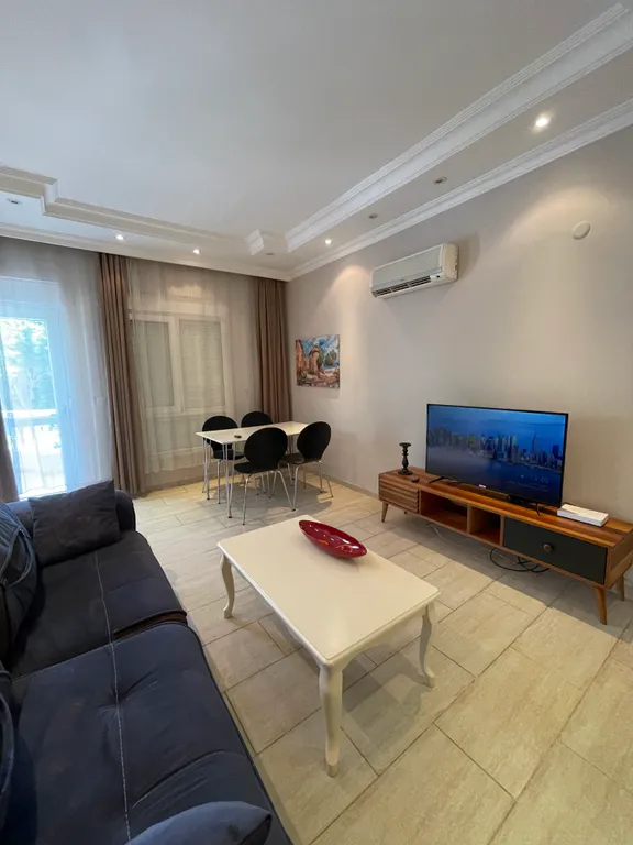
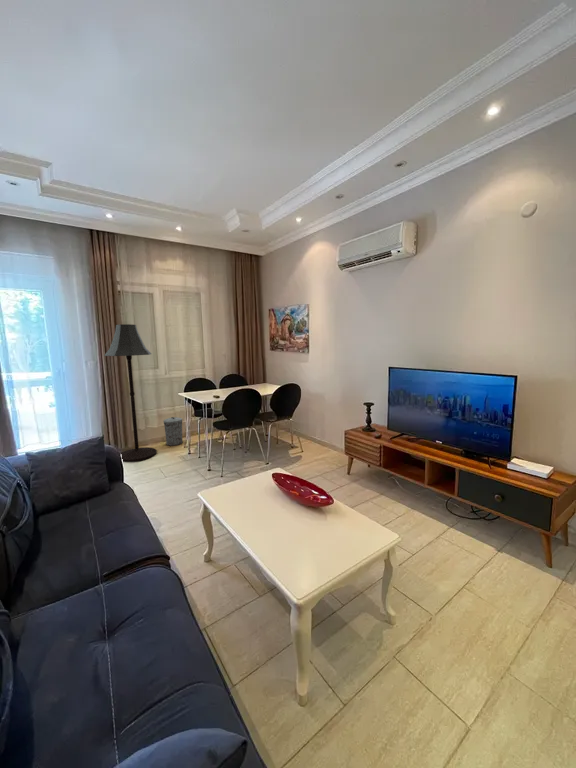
+ trash can [163,416,184,447]
+ floor lamp [103,323,158,463]
